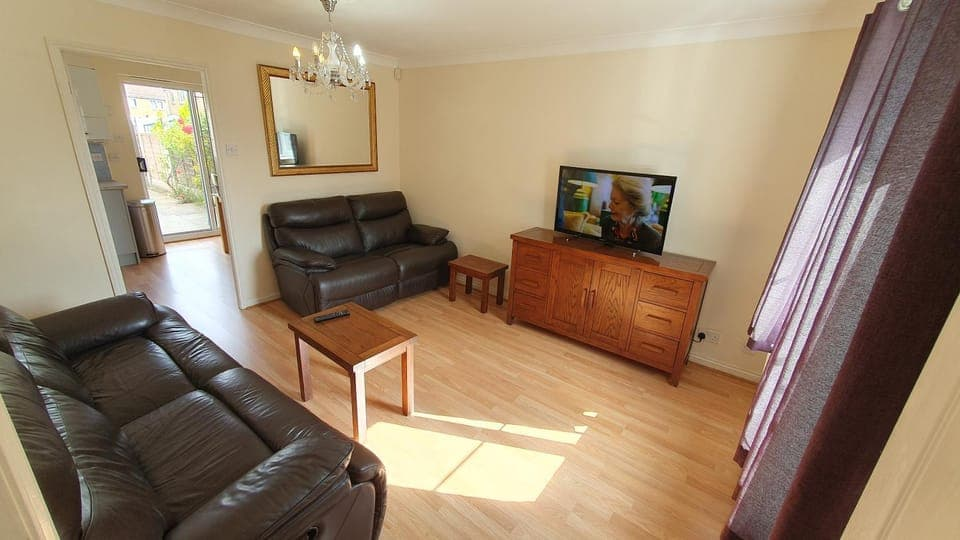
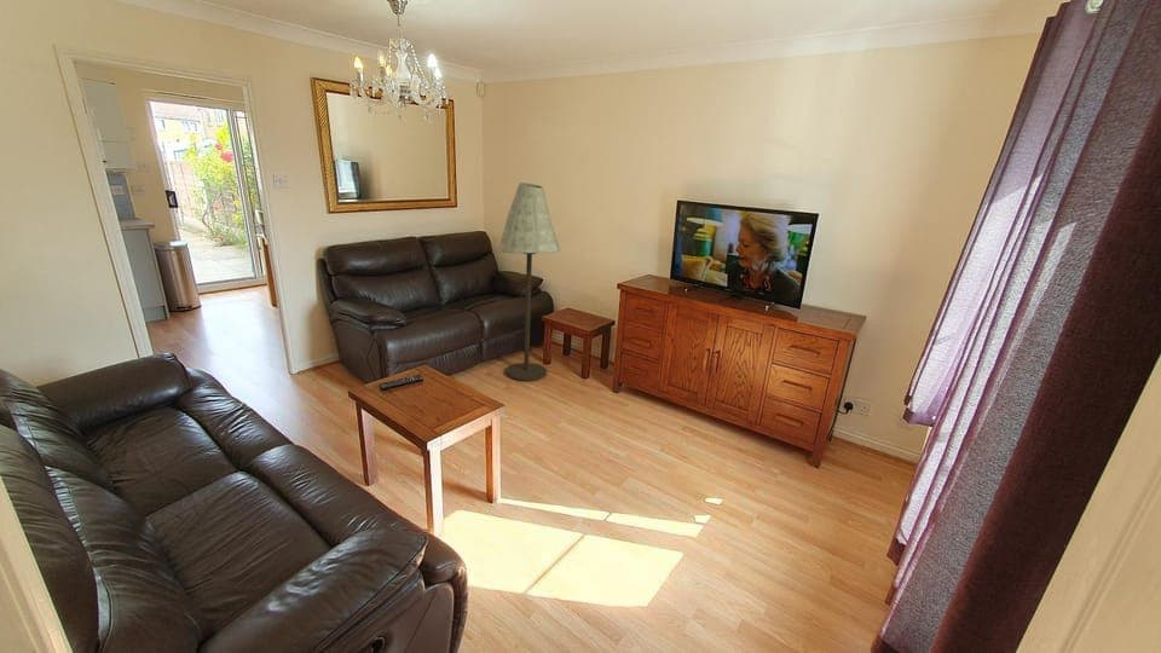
+ floor lamp [497,181,561,382]
